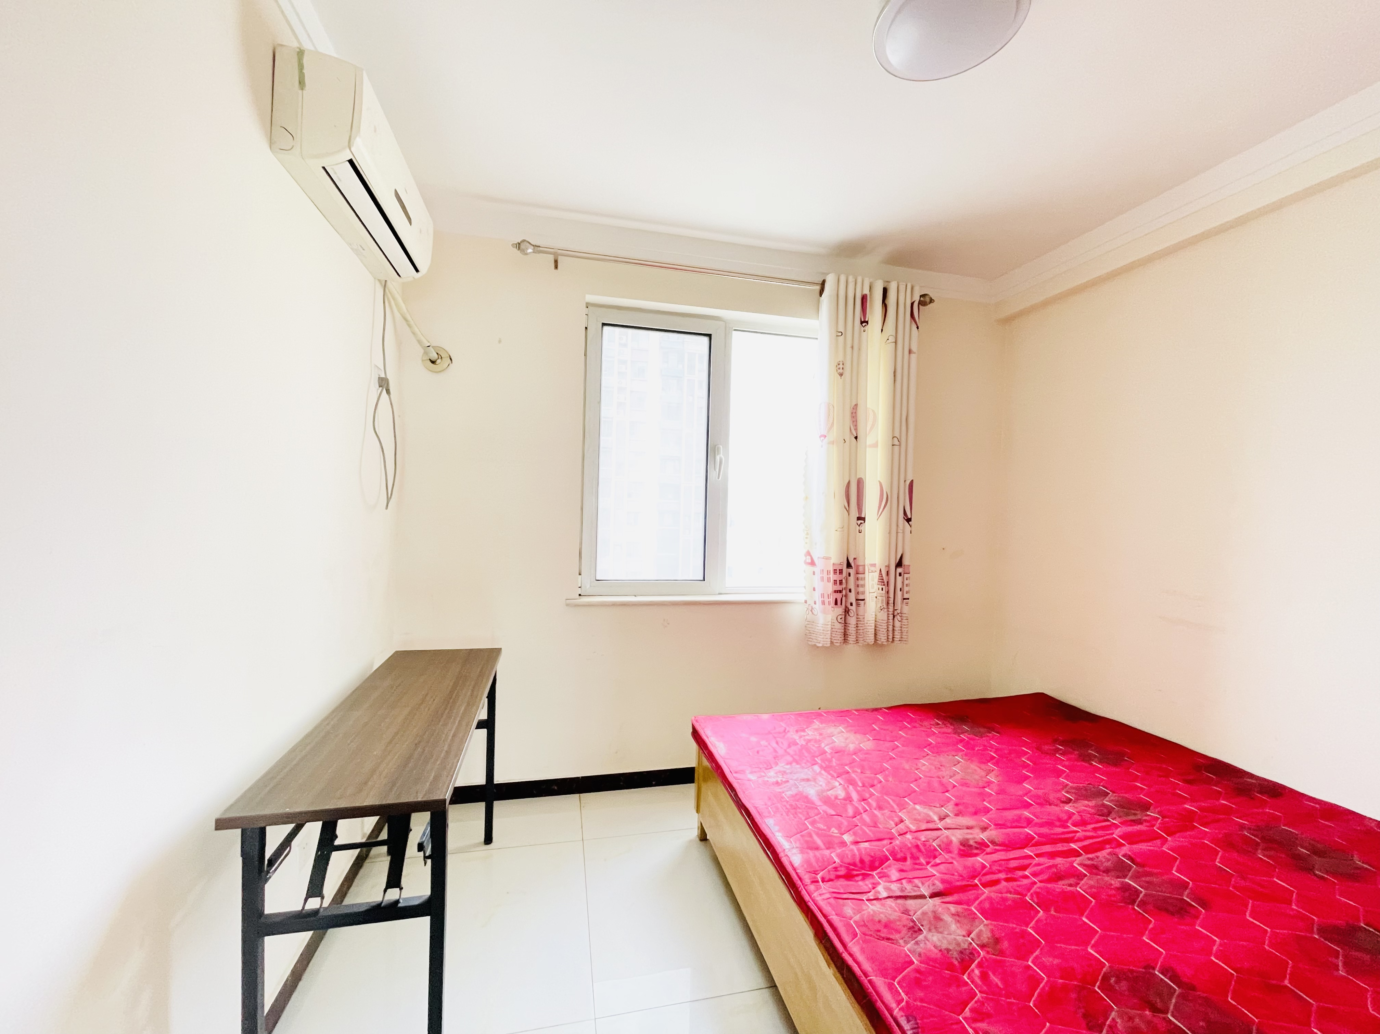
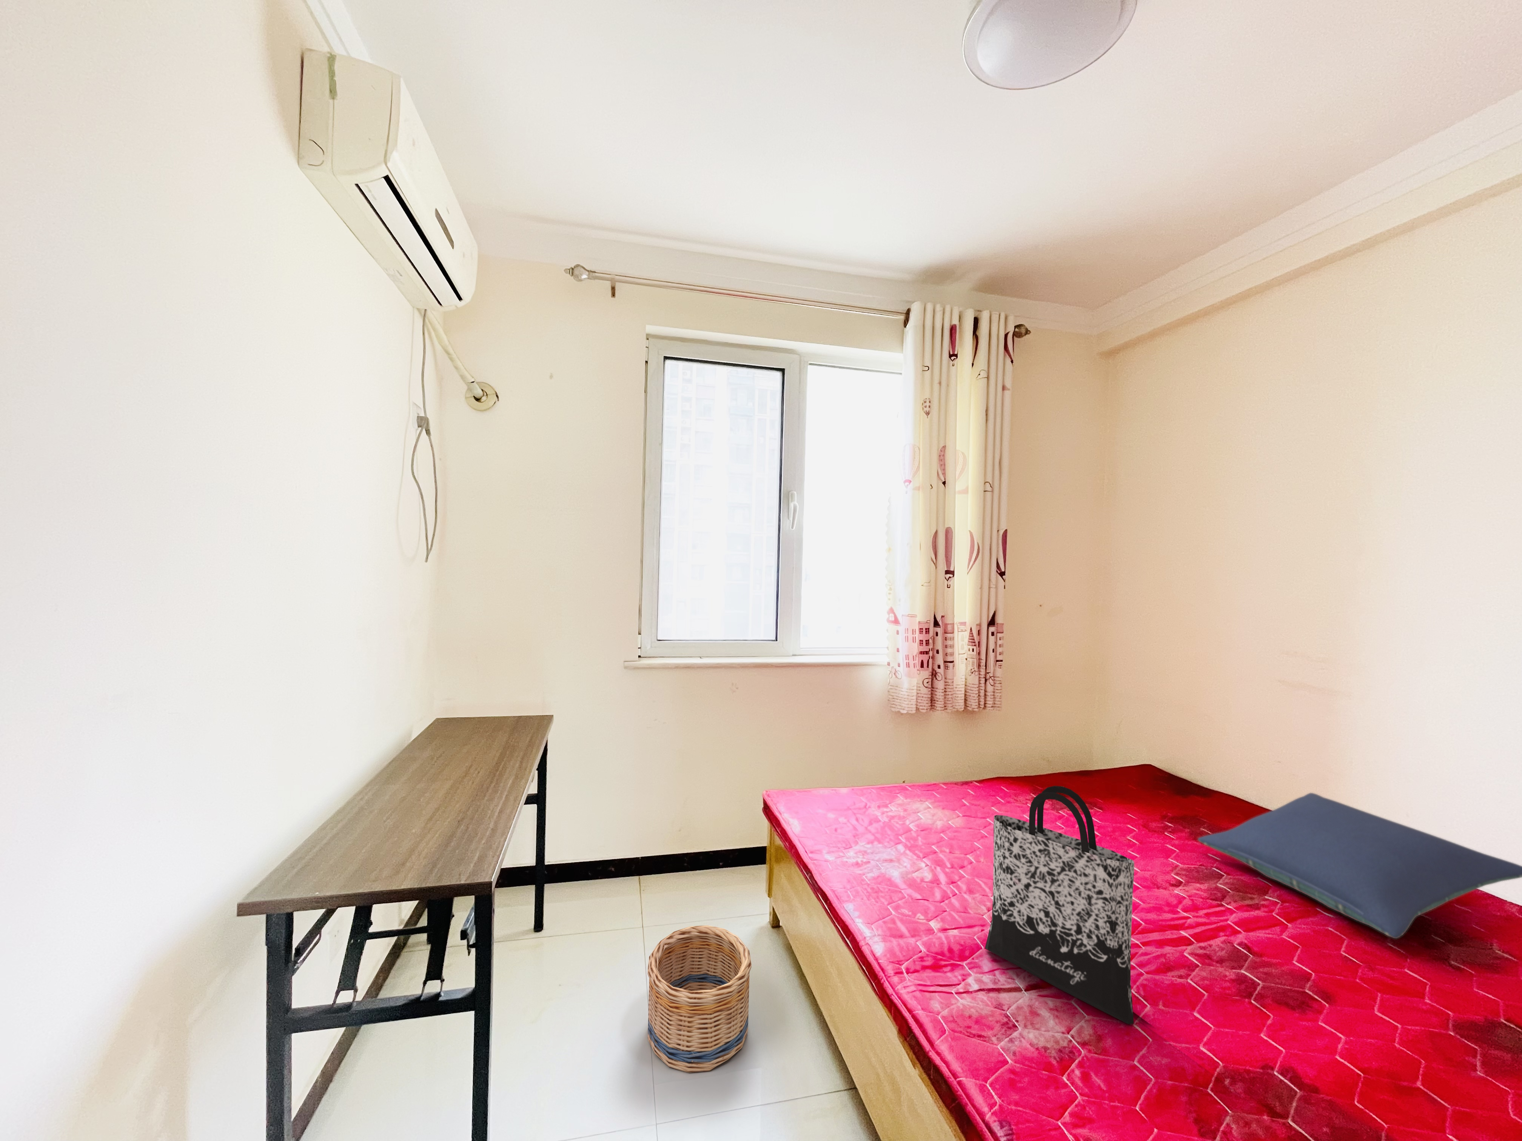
+ pillow [1197,792,1522,938]
+ tote bag [985,785,1135,1025]
+ basket [647,925,751,1073]
